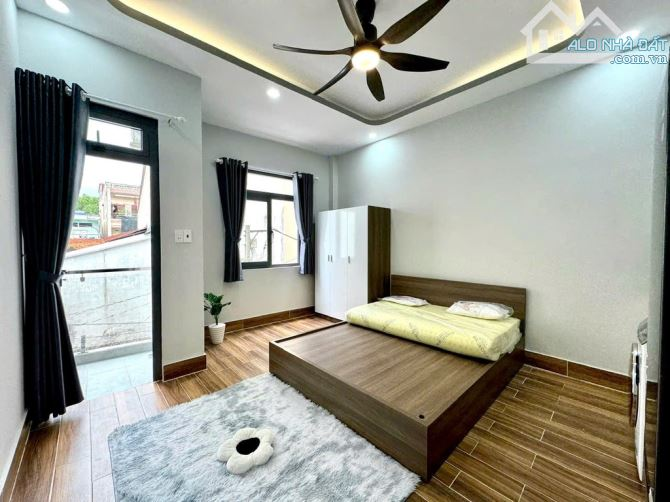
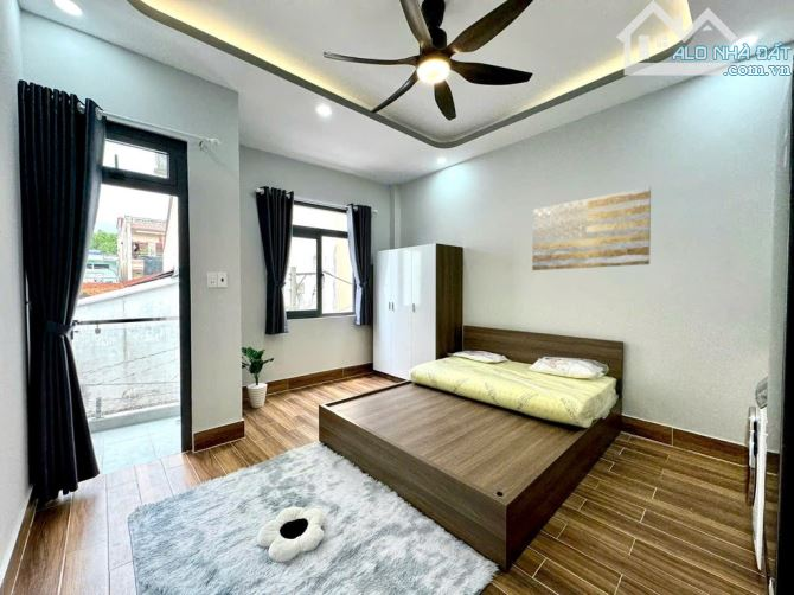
+ wall art [531,185,652,271]
